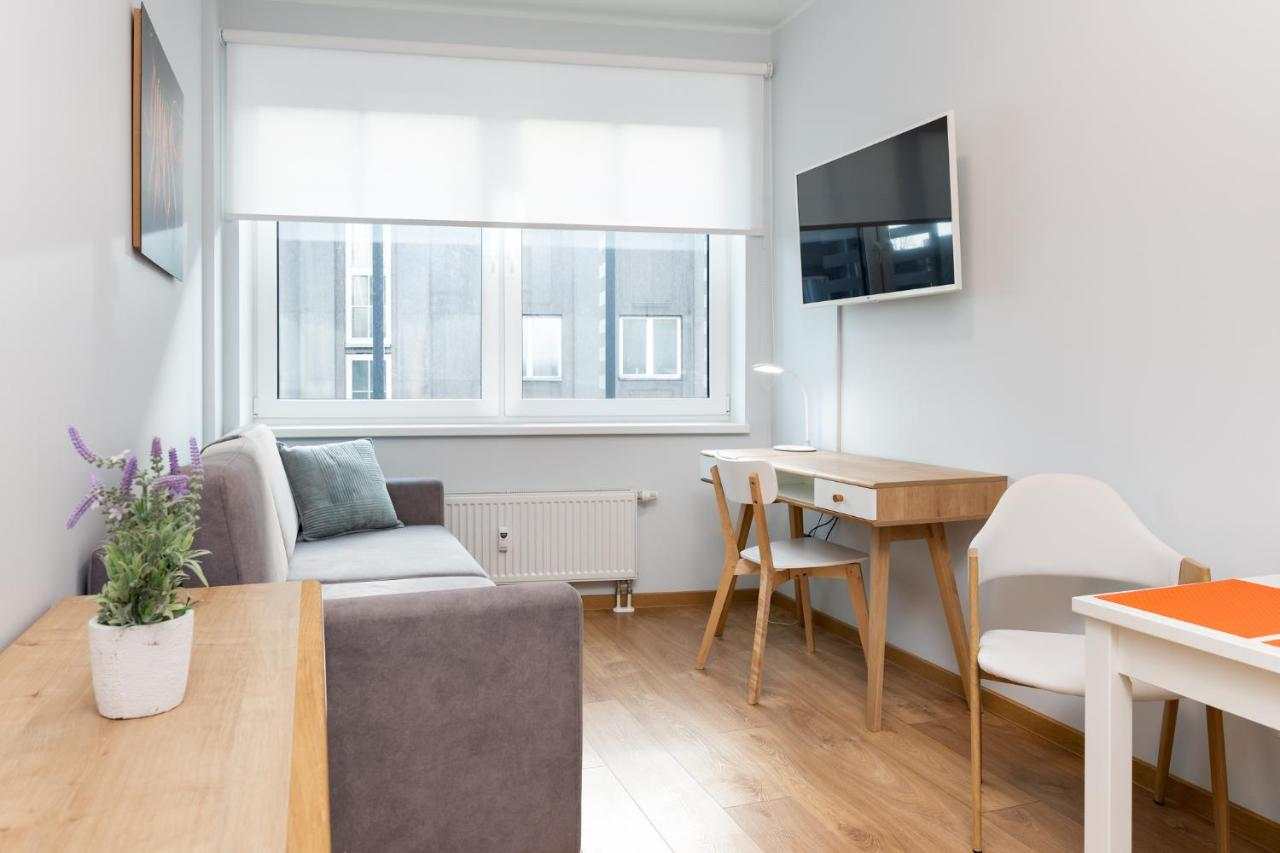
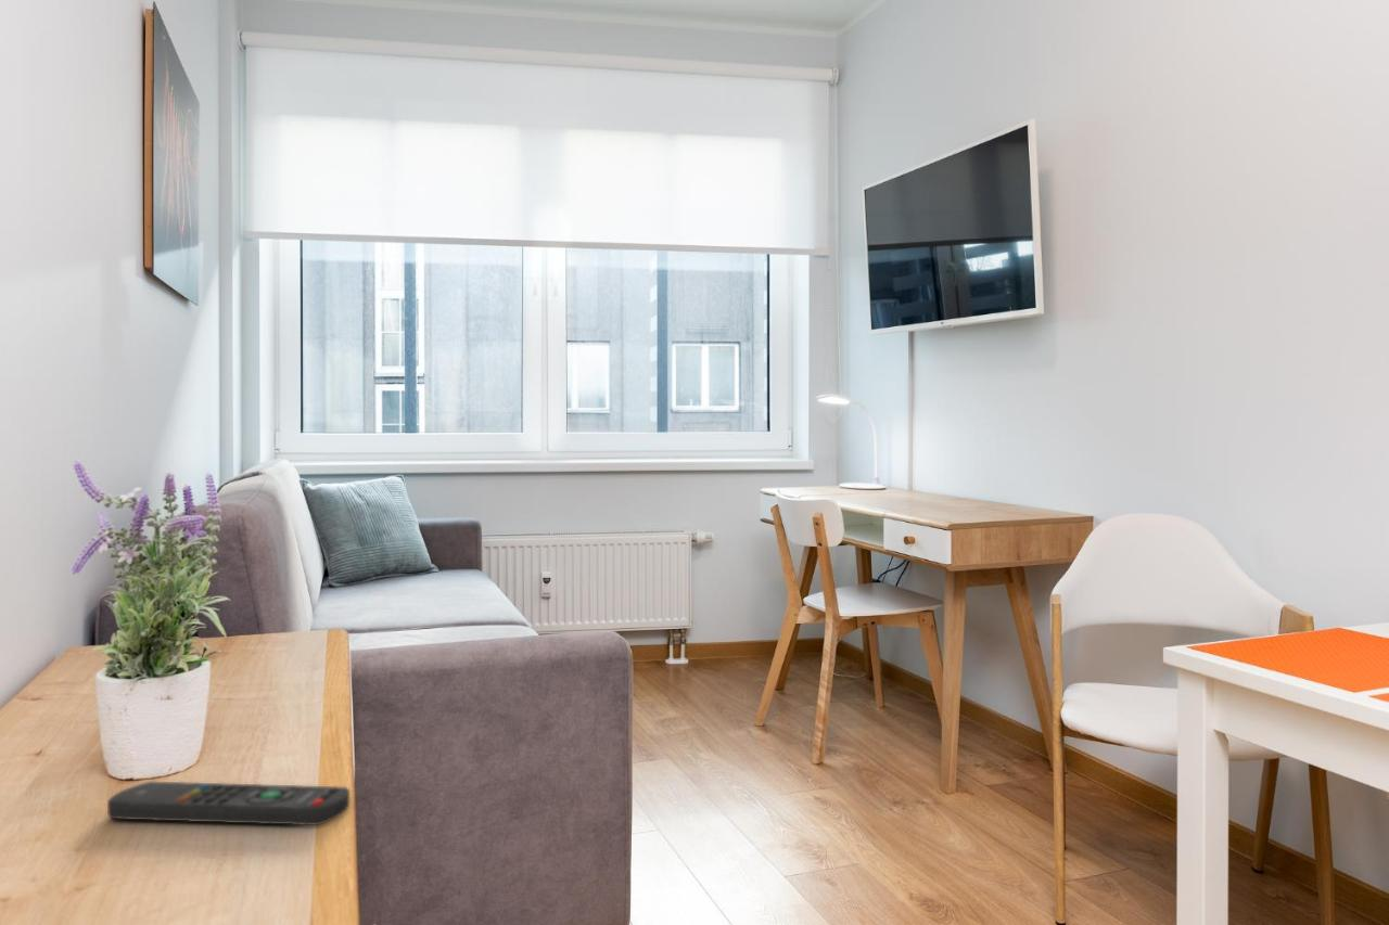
+ remote control [106,781,351,826]
